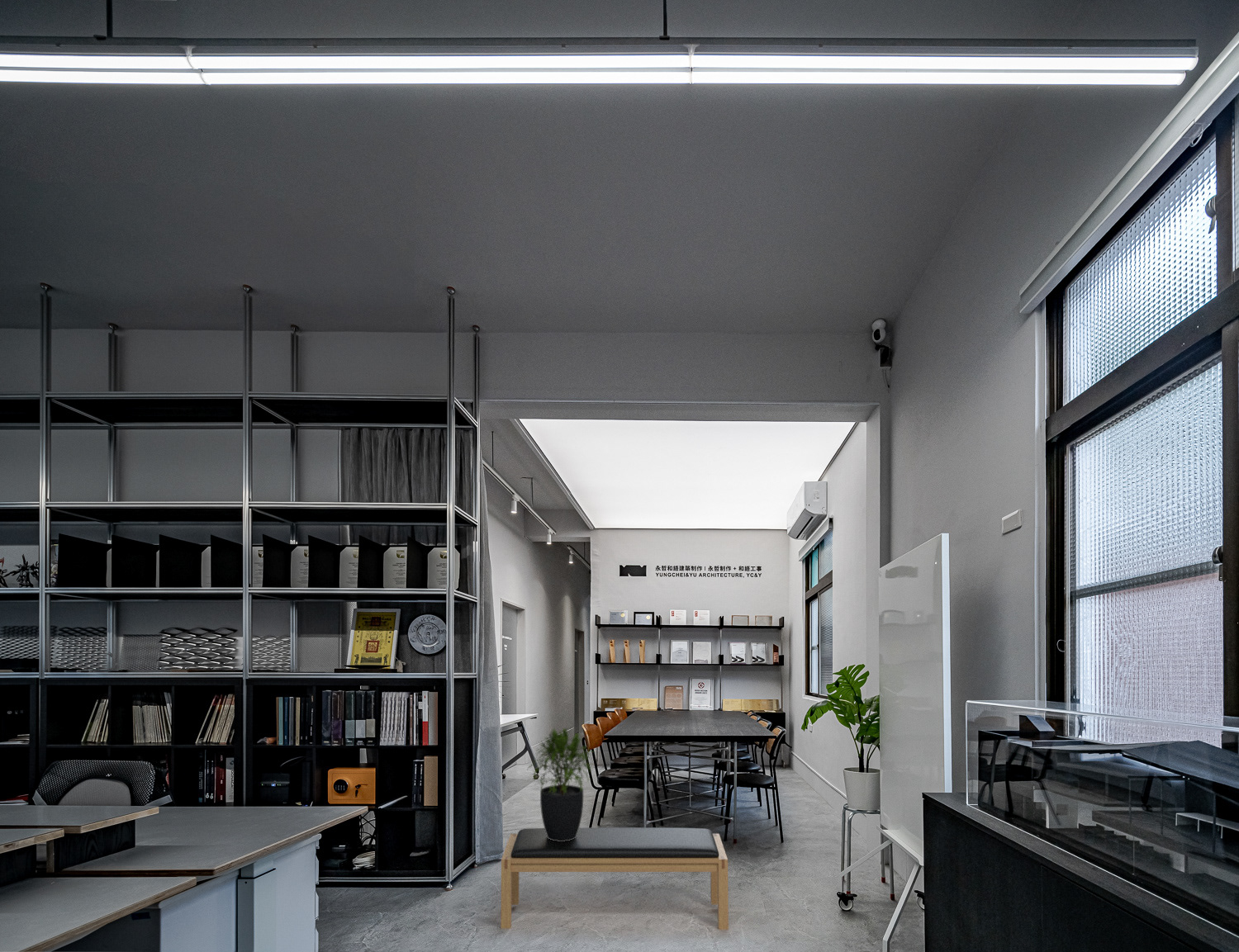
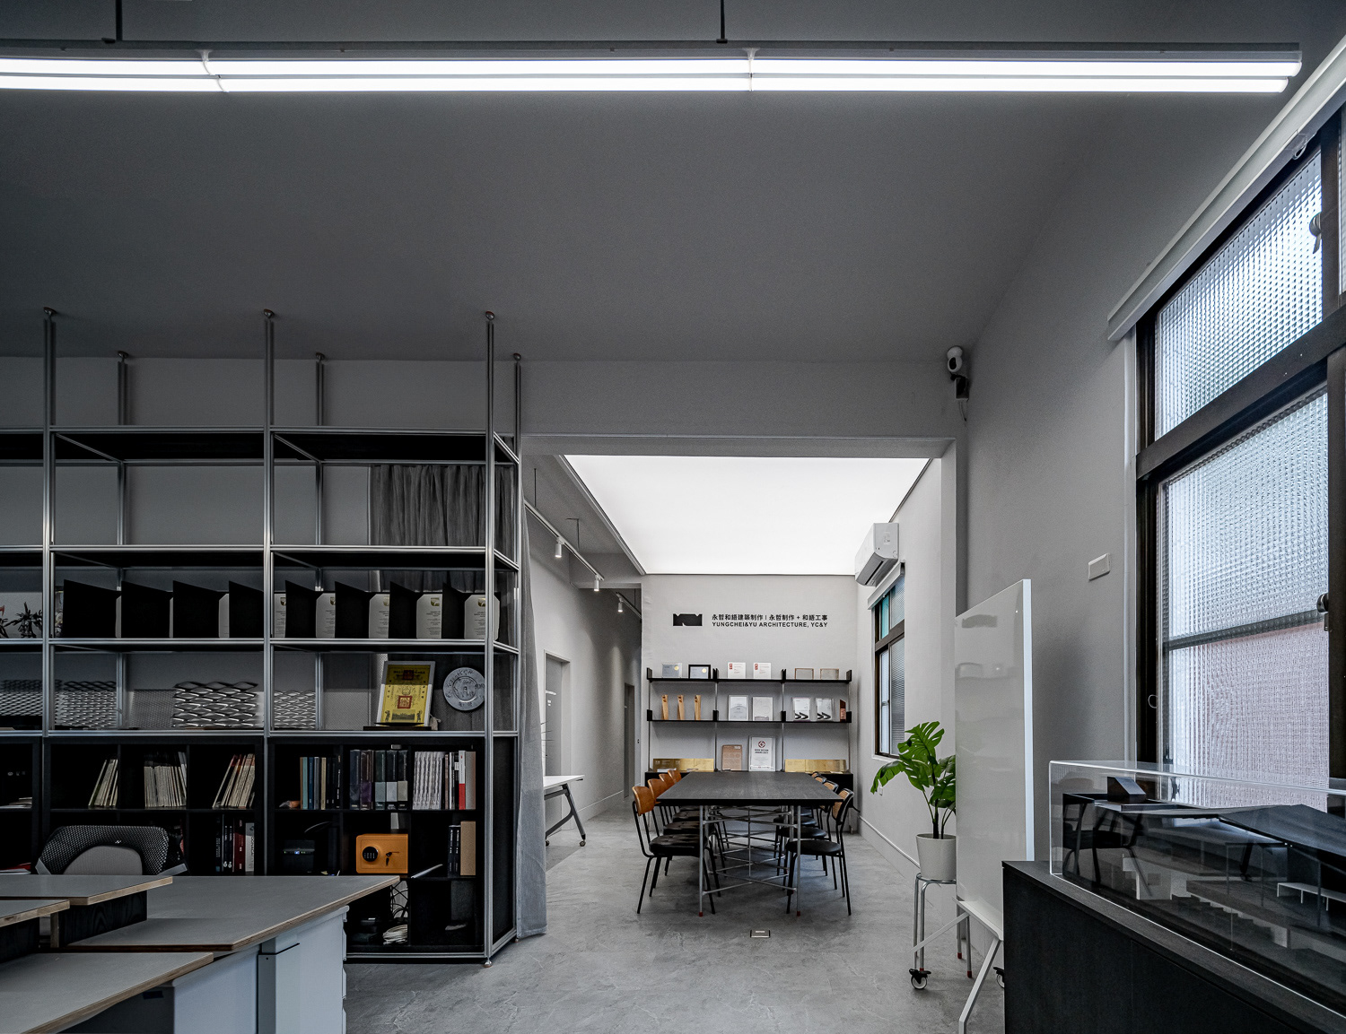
- potted plant [527,727,594,841]
- bench [500,826,729,931]
